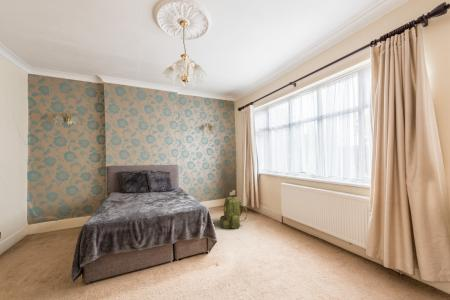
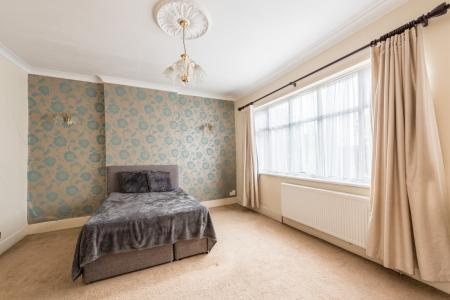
- backpack [219,196,249,230]
